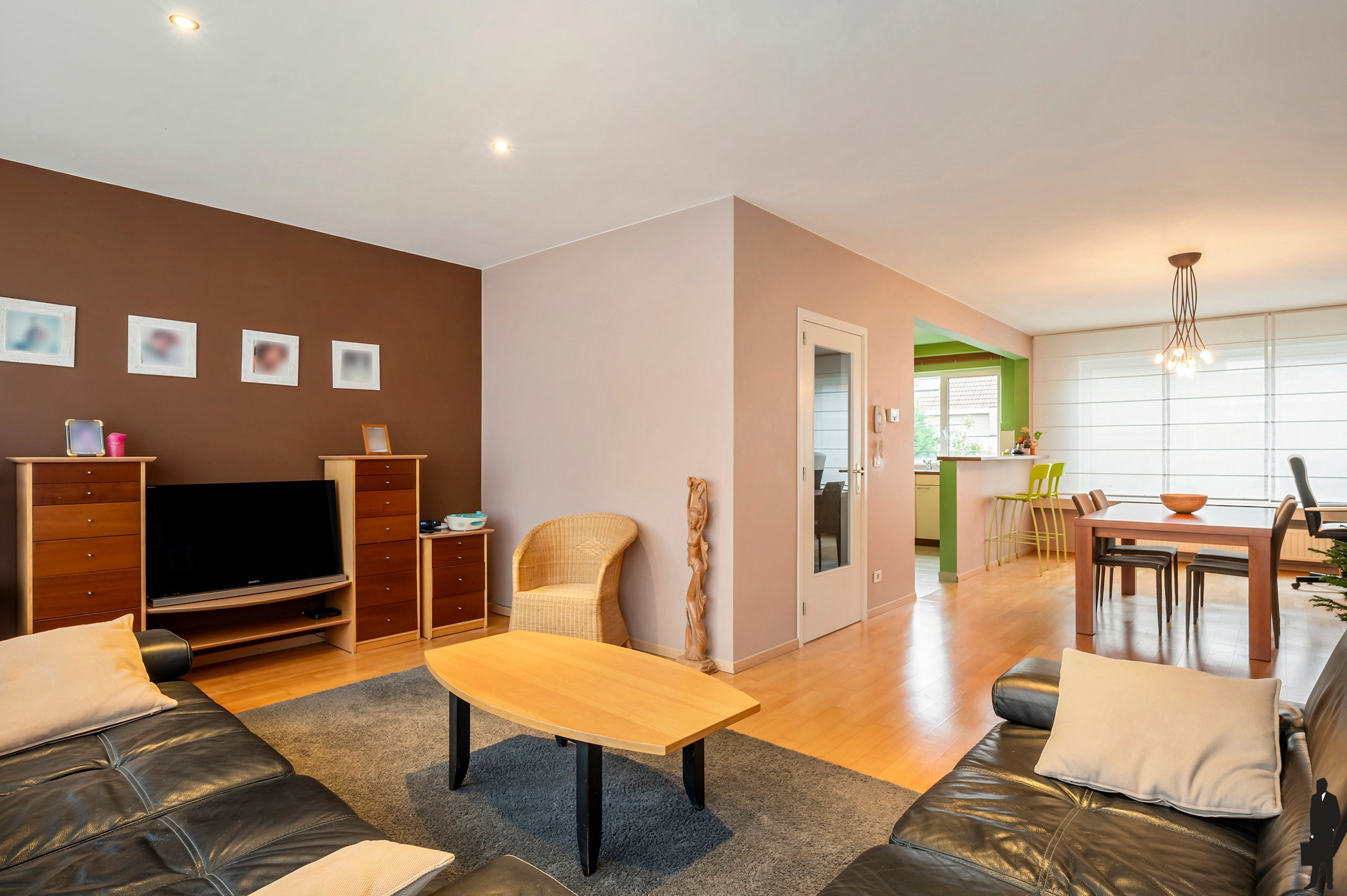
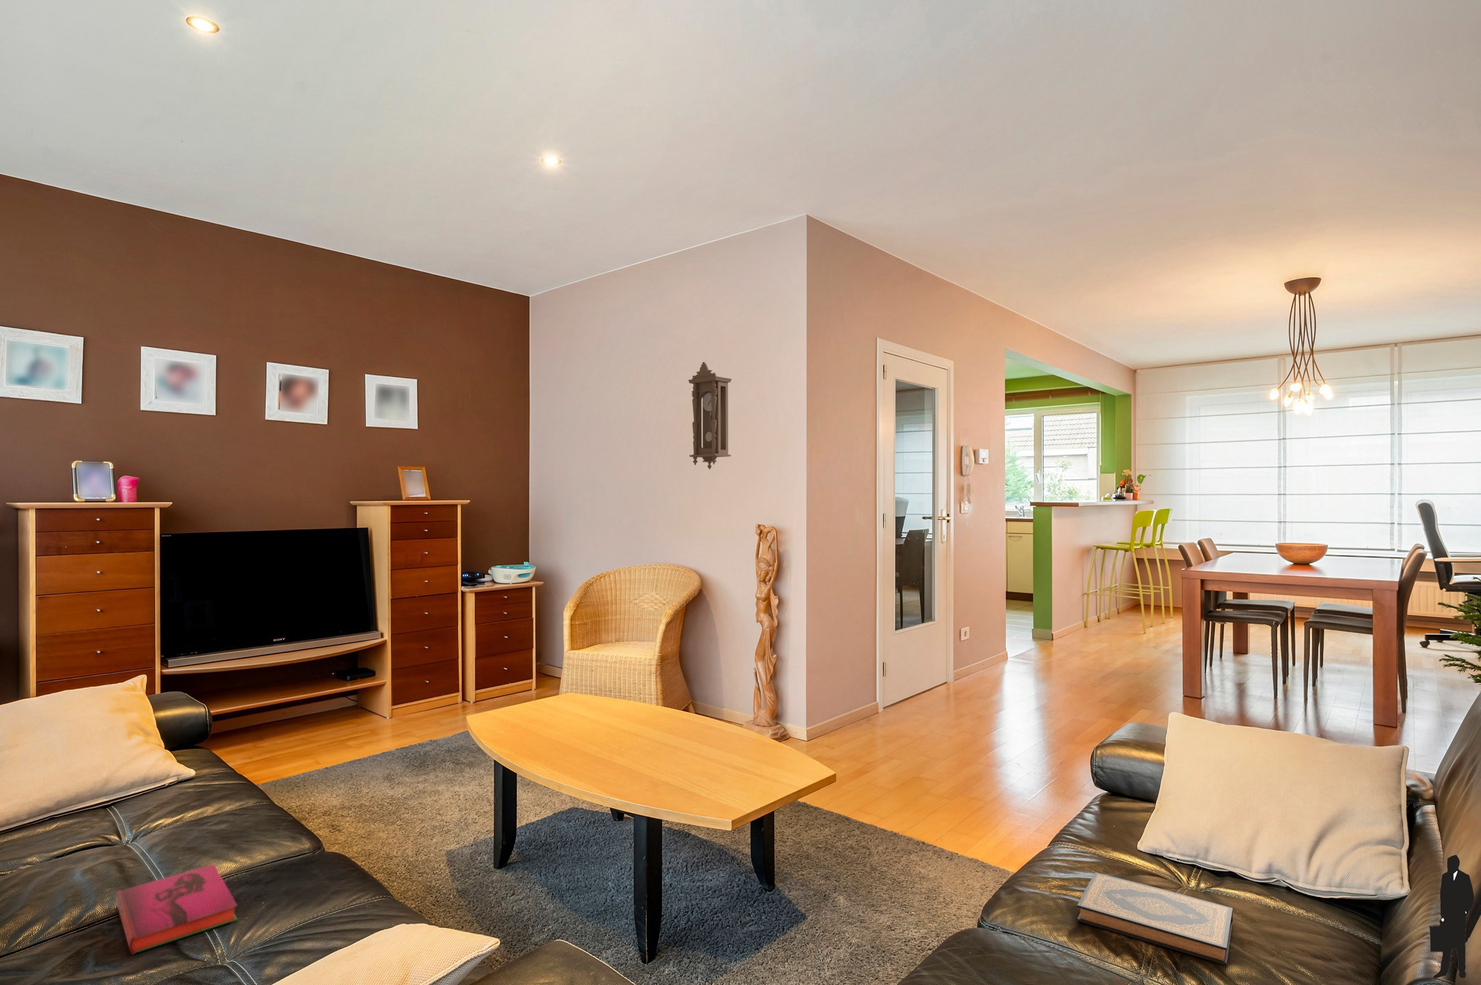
+ hardback book [1076,872,1234,966]
+ hardback book [115,864,239,955]
+ pendulum clock [688,362,732,469]
